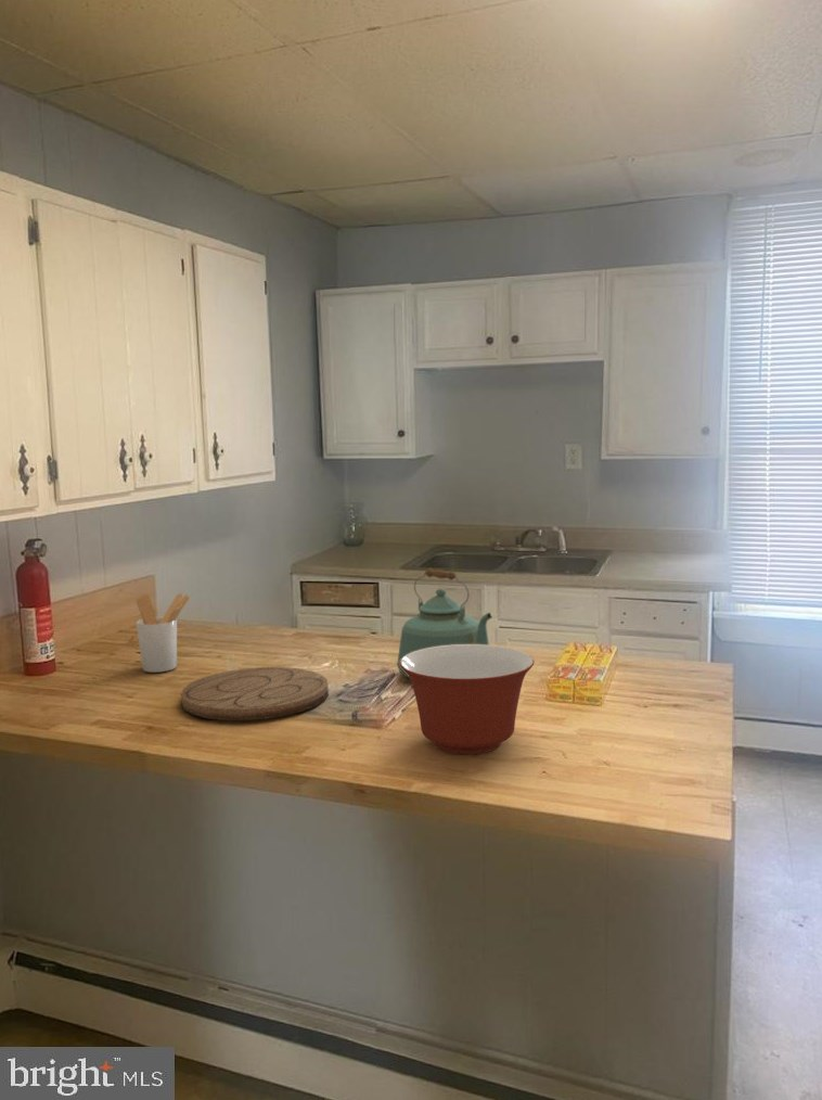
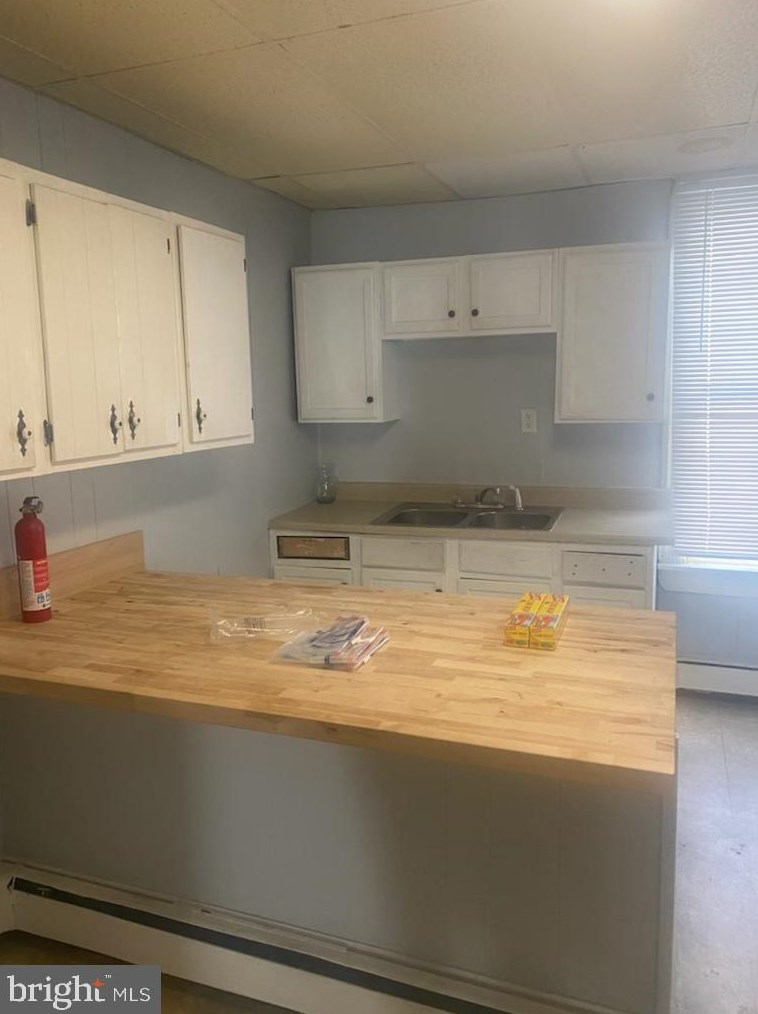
- cutting board [180,666,330,721]
- mixing bowl [400,644,535,755]
- kettle [396,567,493,679]
- utensil holder [136,592,192,674]
